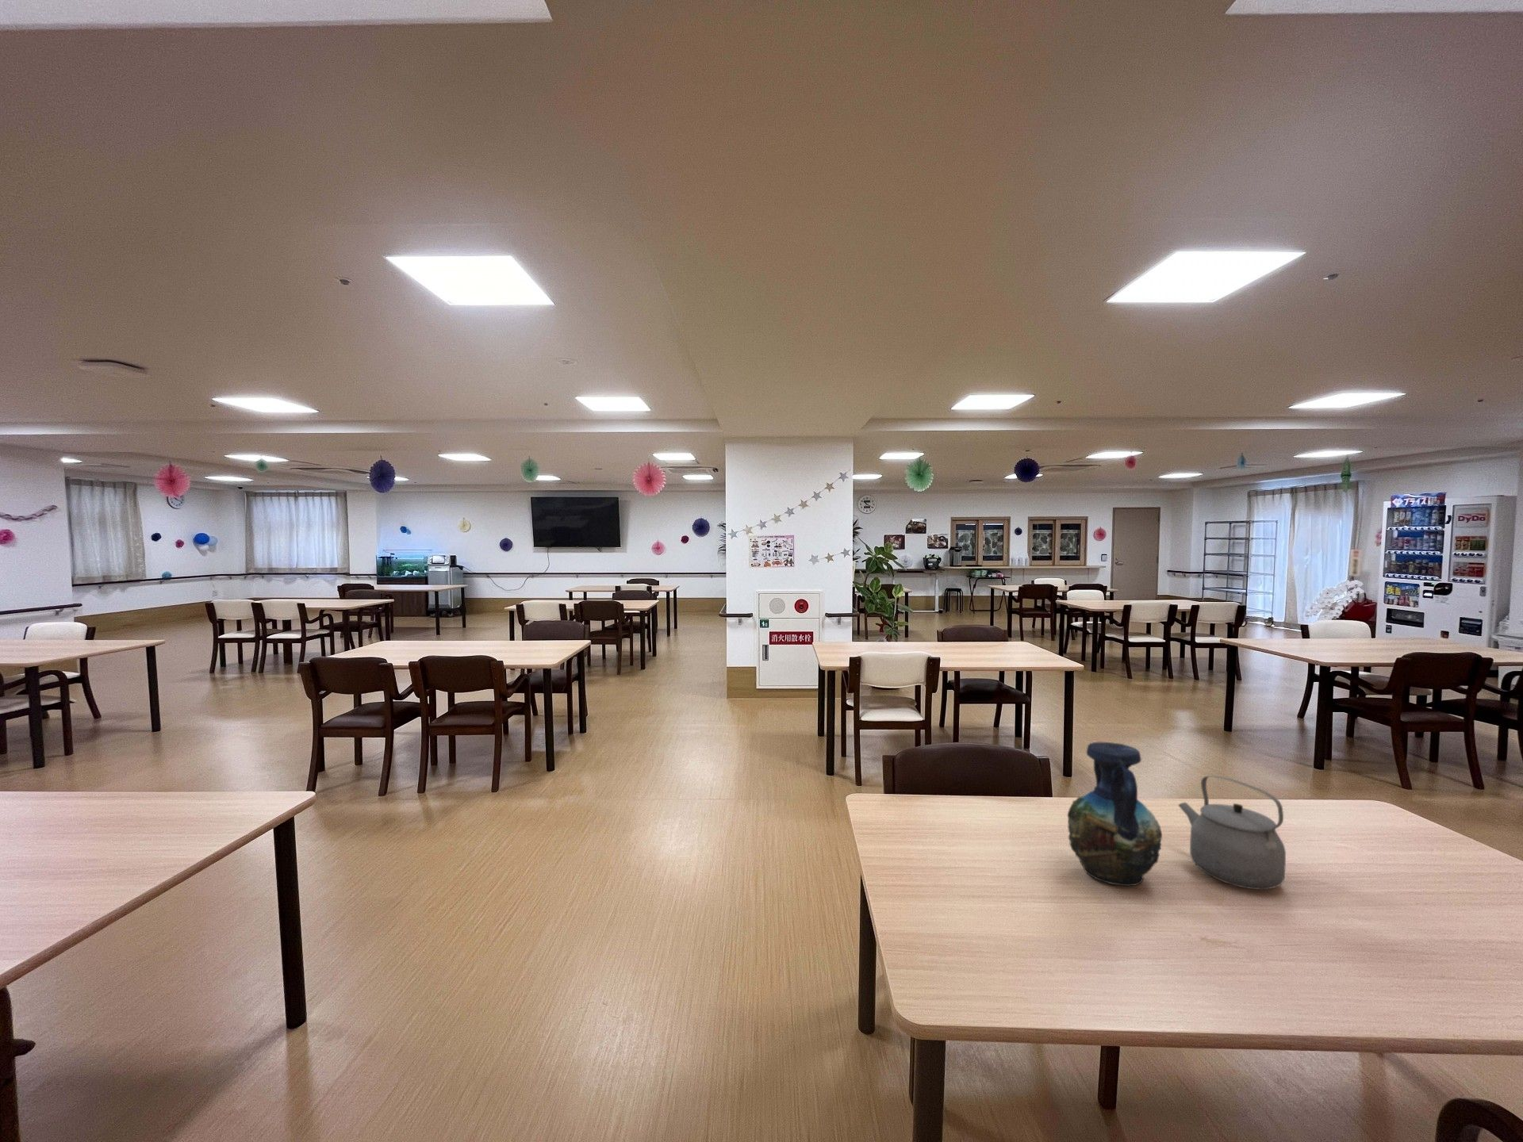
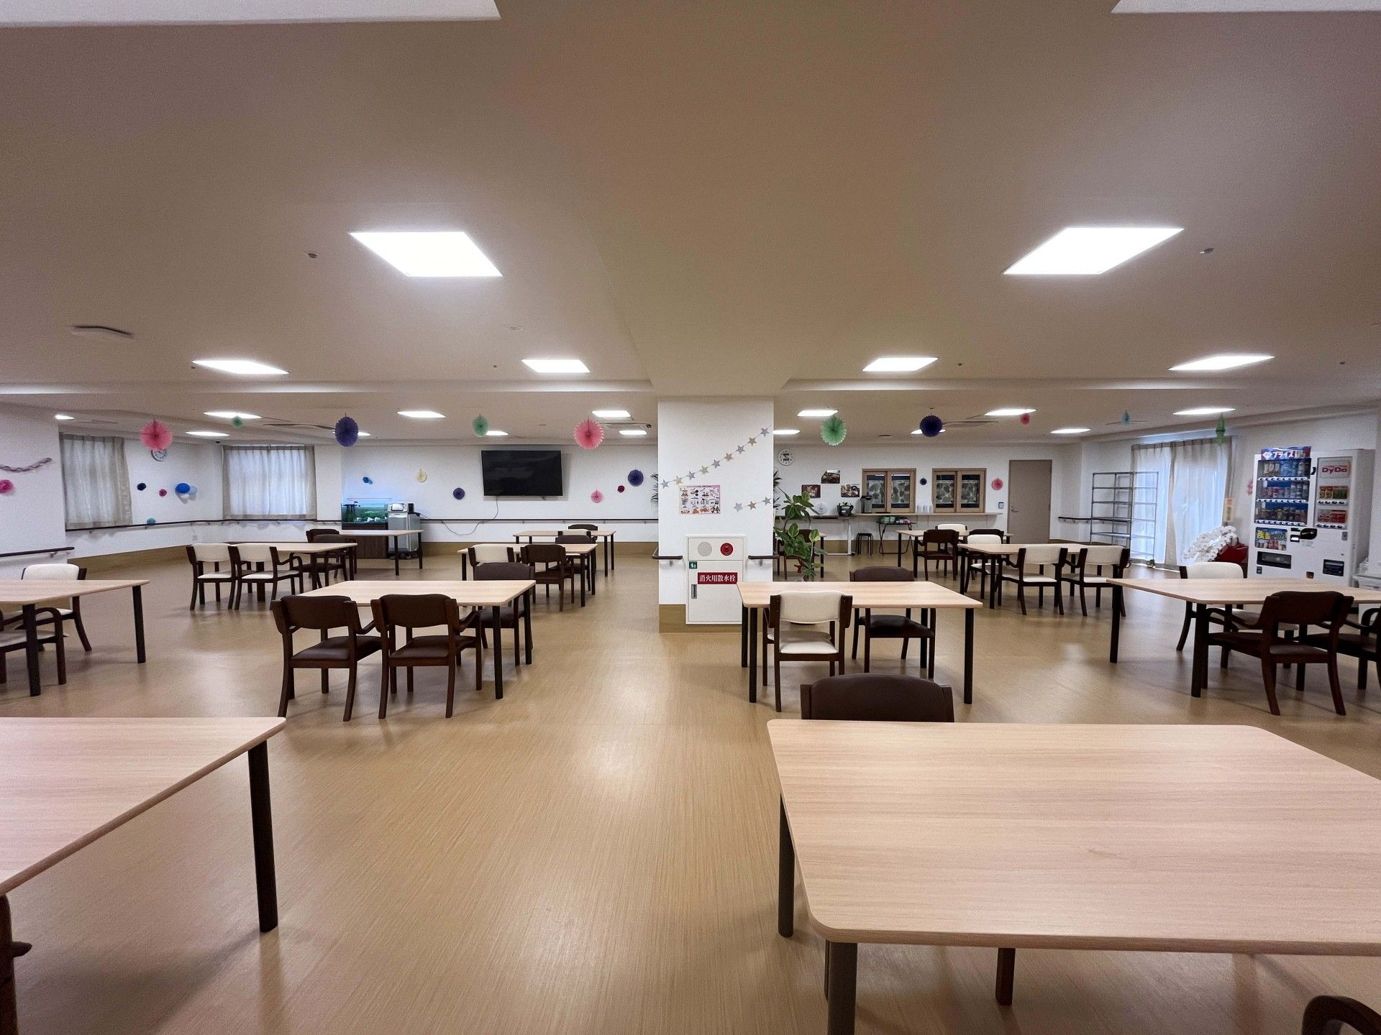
- vase [1067,741,1163,888]
- tea kettle [1178,775,1287,890]
